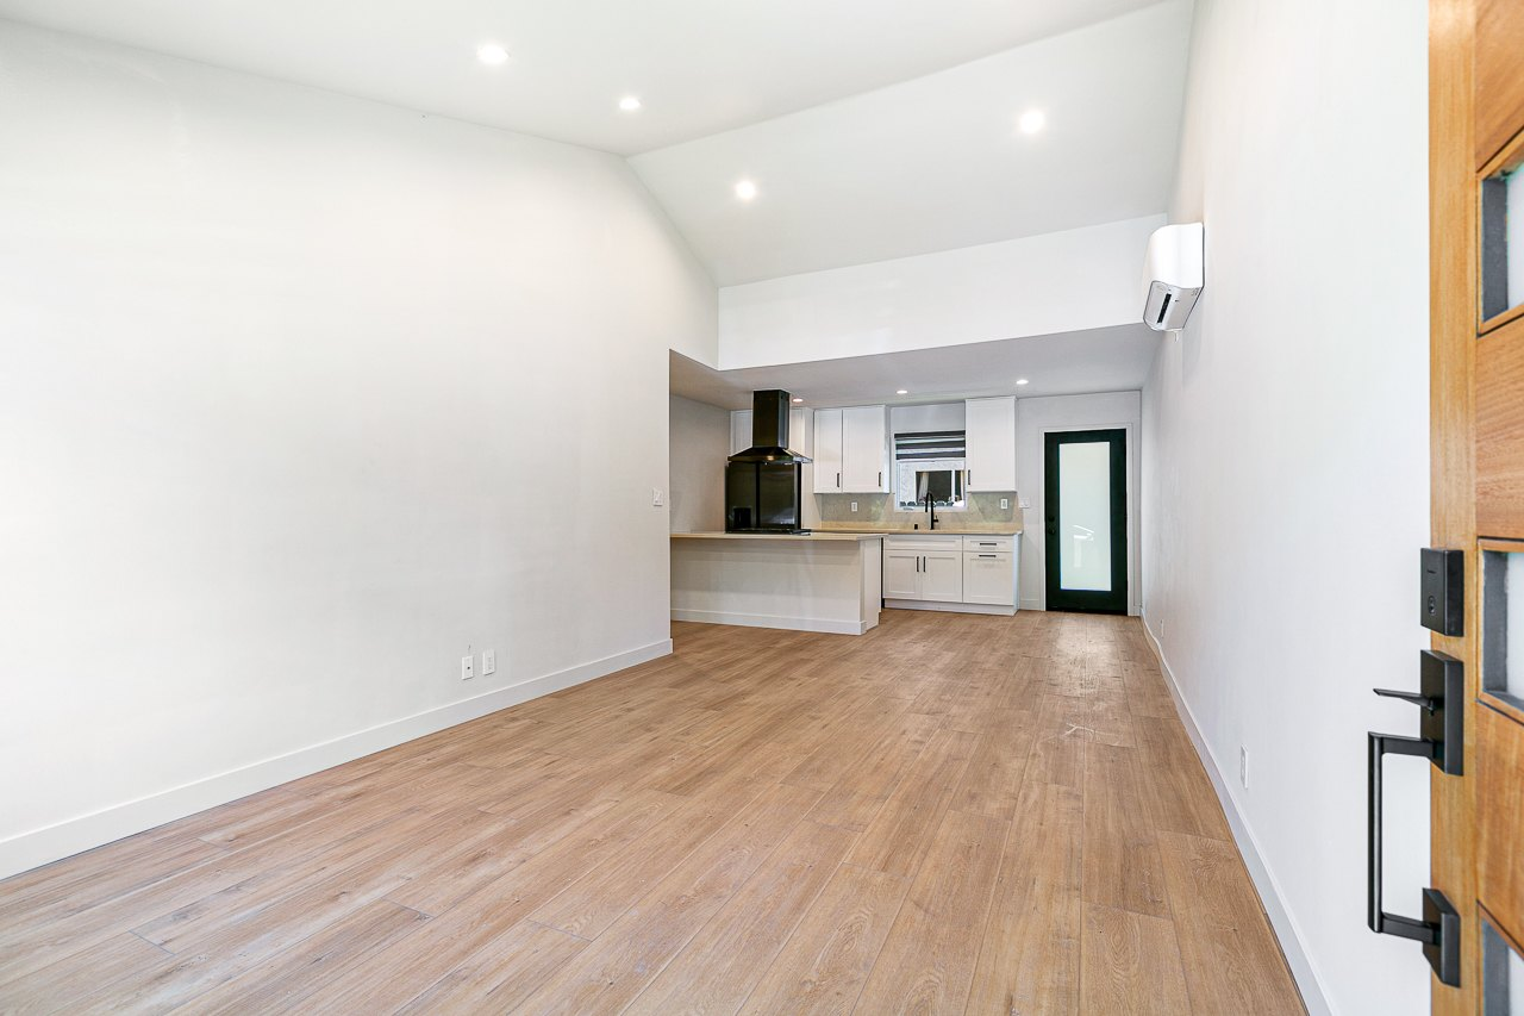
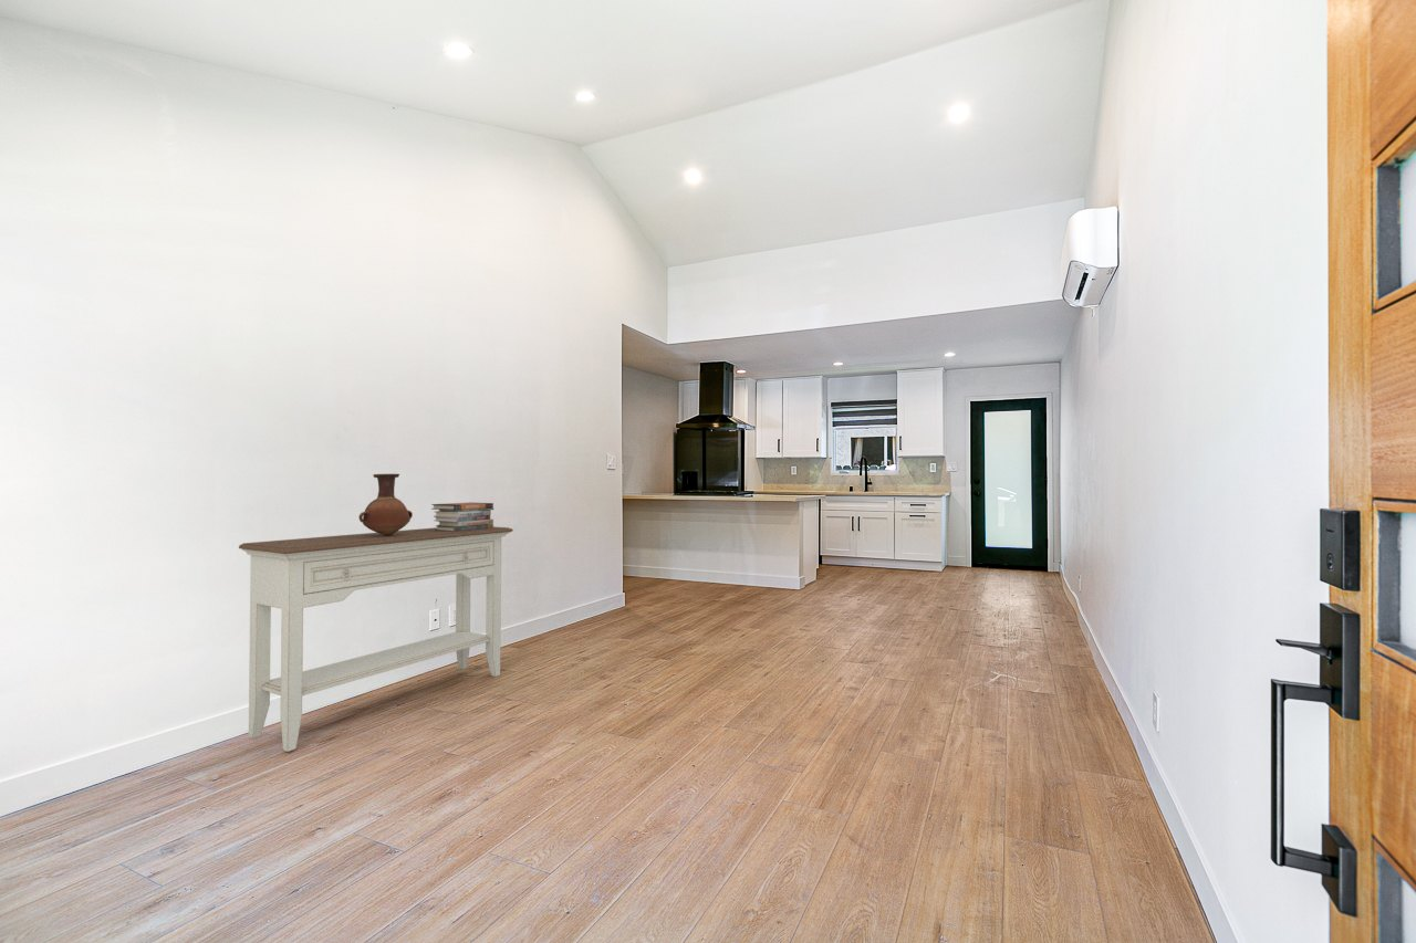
+ console table [238,526,514,753]
+ book stack [430,502,494,532]
+ vase [357,473,414,536]
